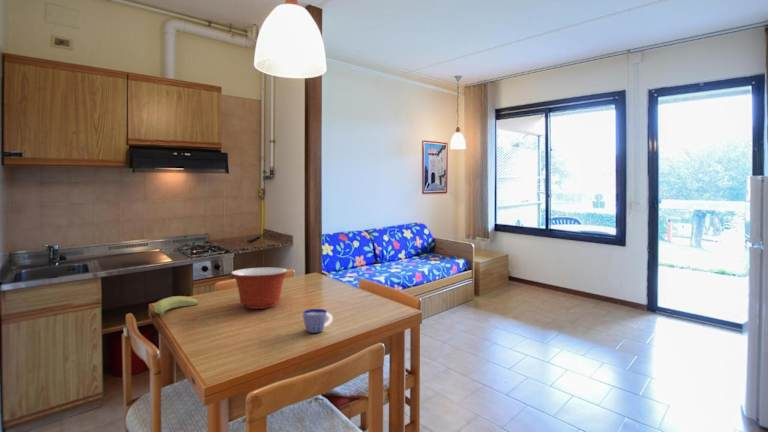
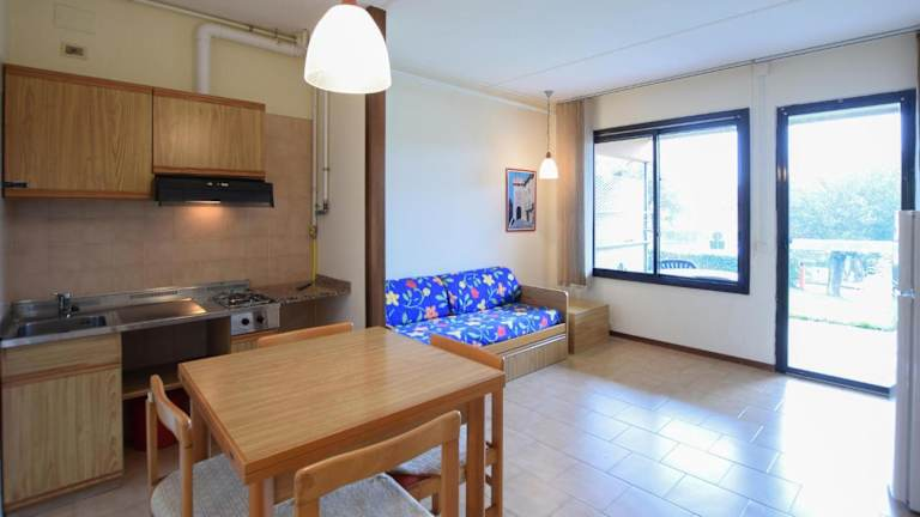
- mixing bowl [230,267,289,310]
- banana [153,295,199,317]
- cup [302,308,334,334]
